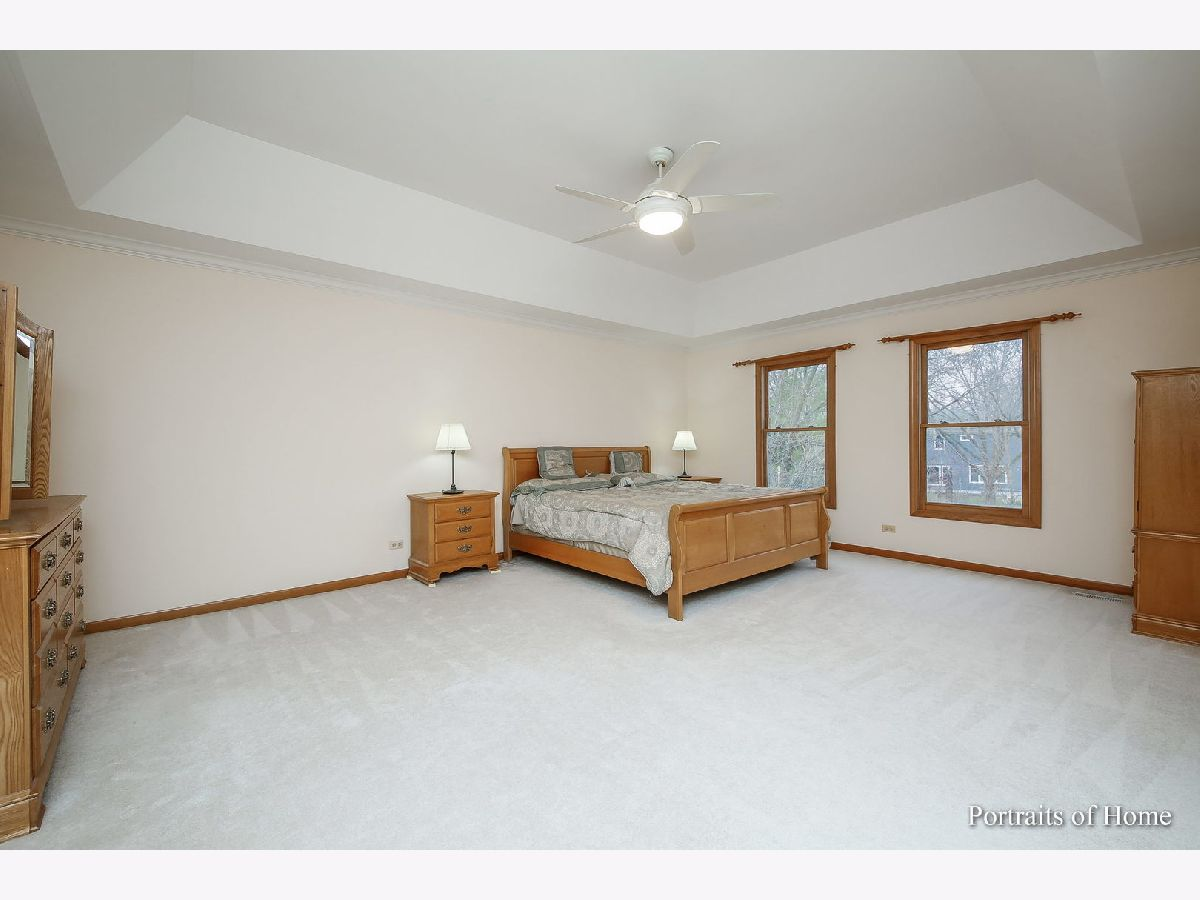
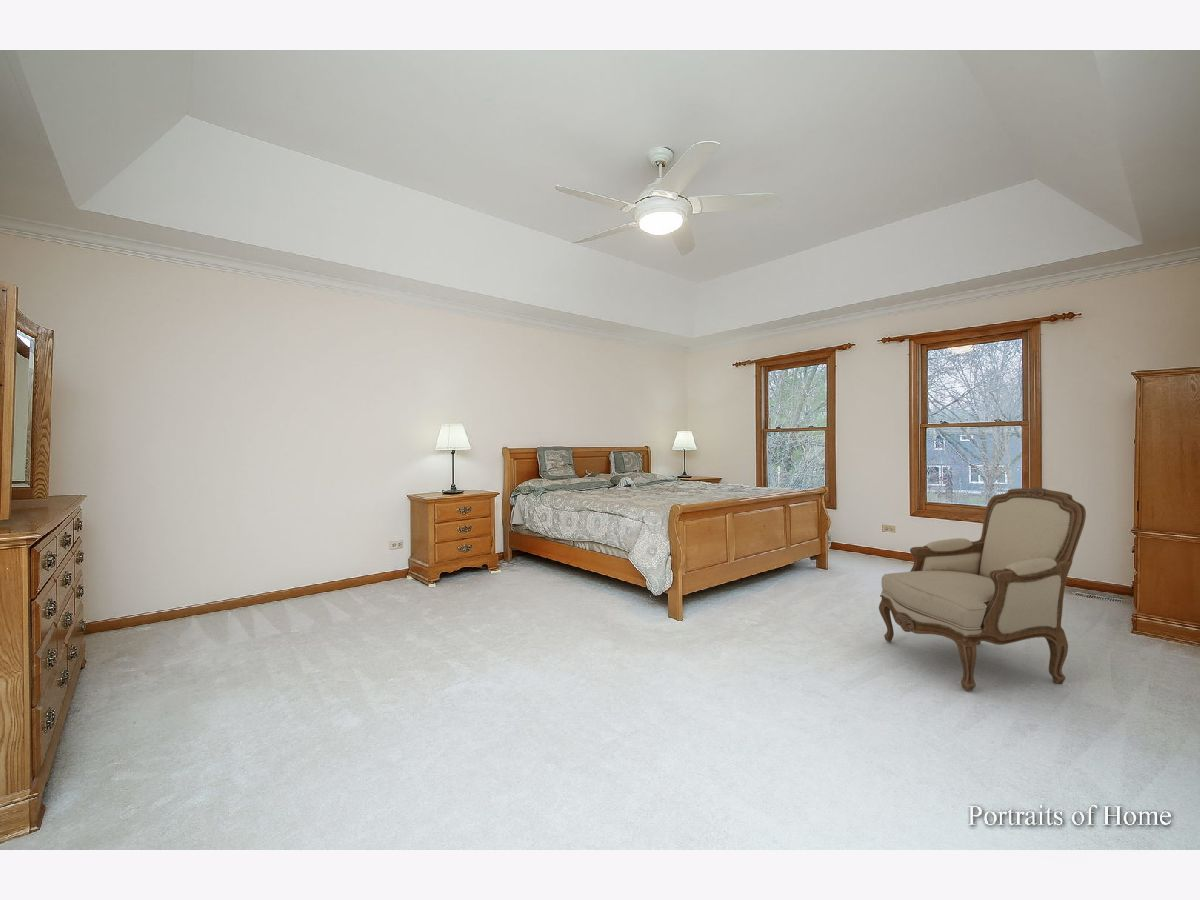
+ armchair [878,486,1087,692]
